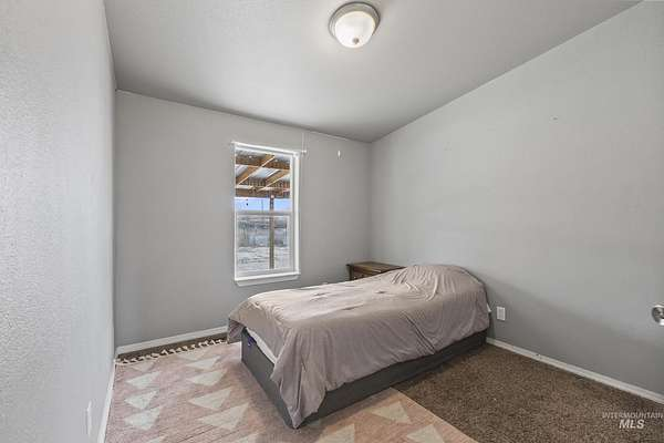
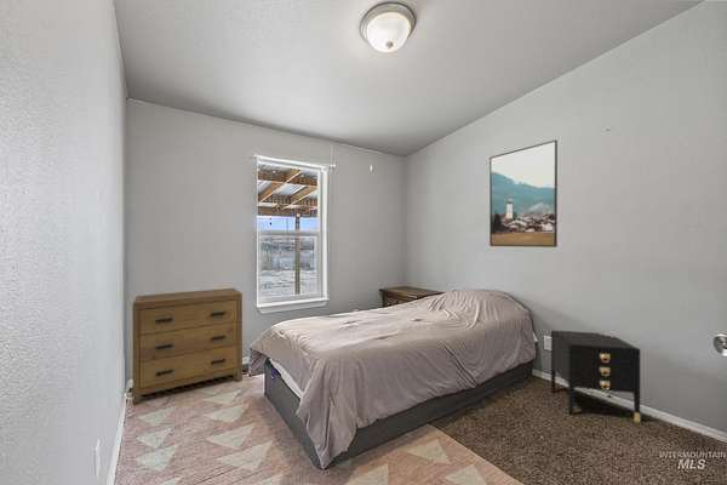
+ dresser [131,287,244,407]
+ nightstand [550,329,641,423]
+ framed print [488,139,559,249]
